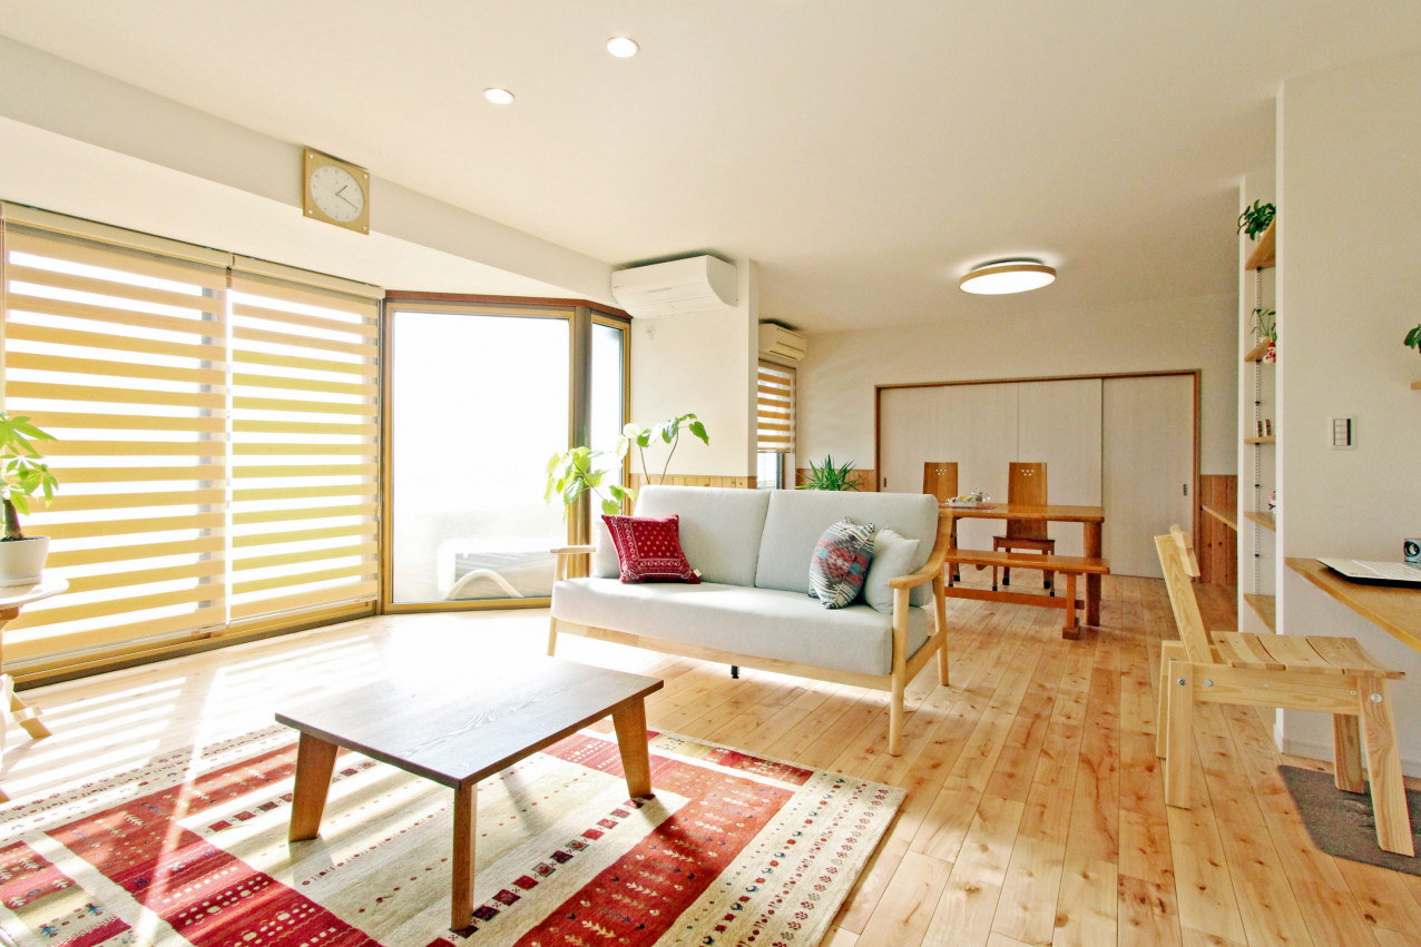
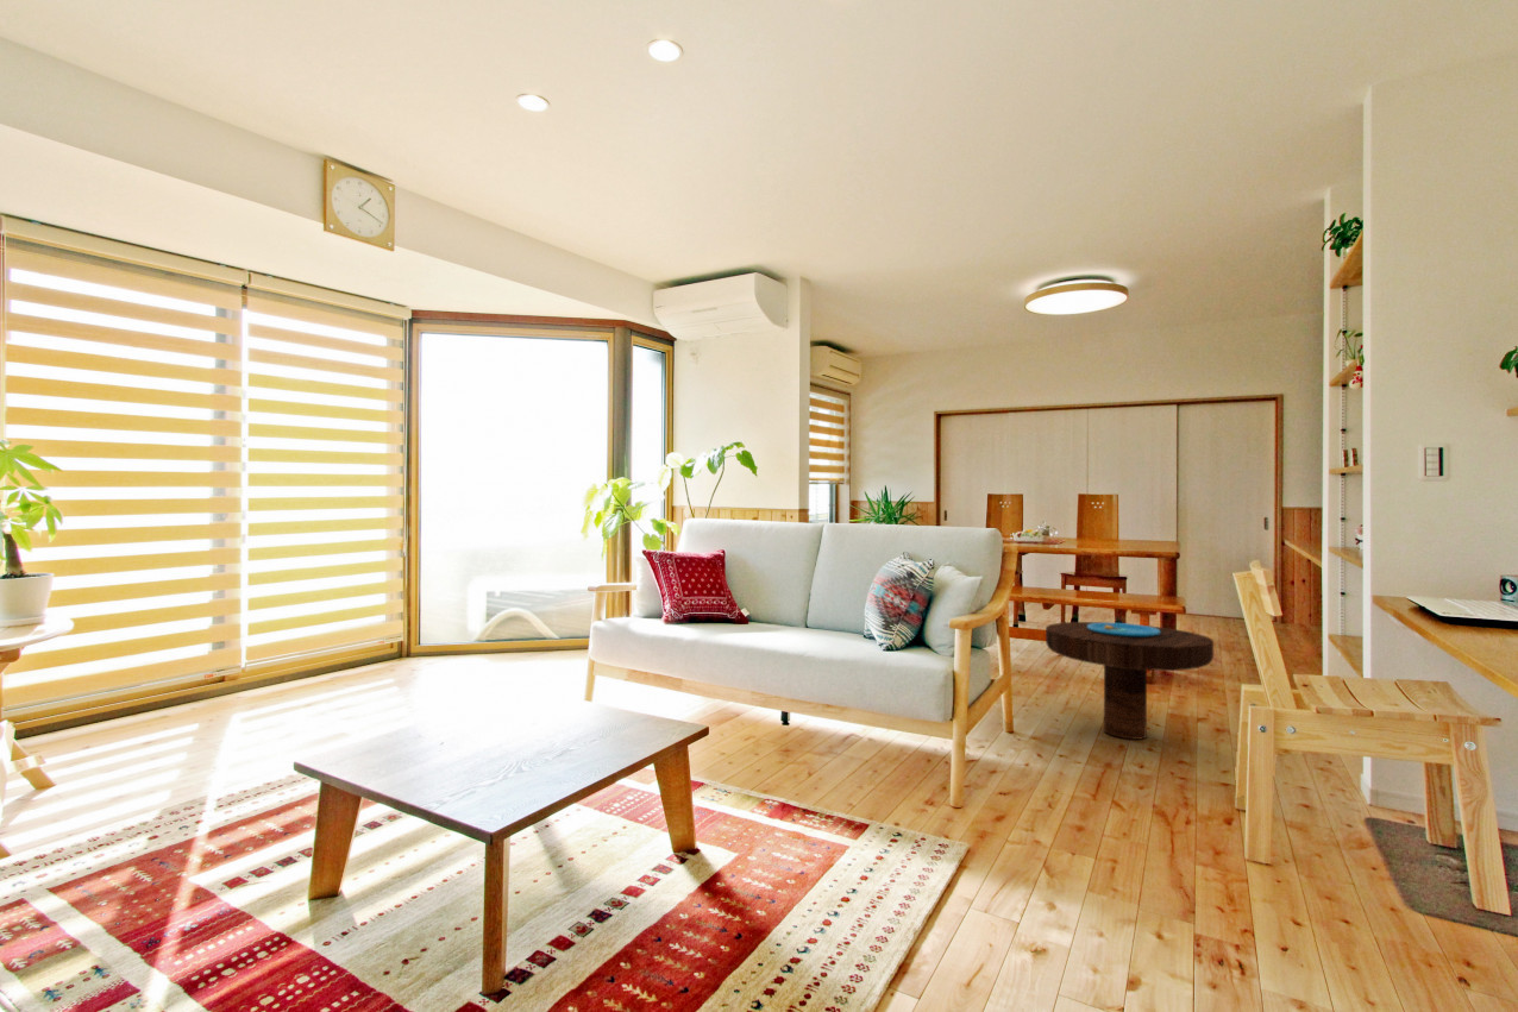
+ side table [1045,621,1215,741]
